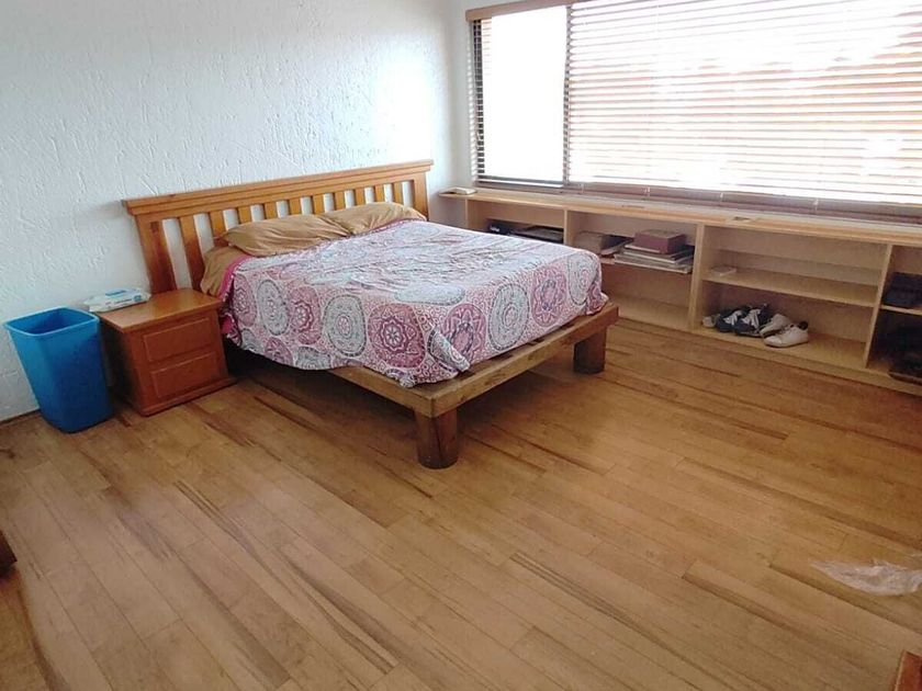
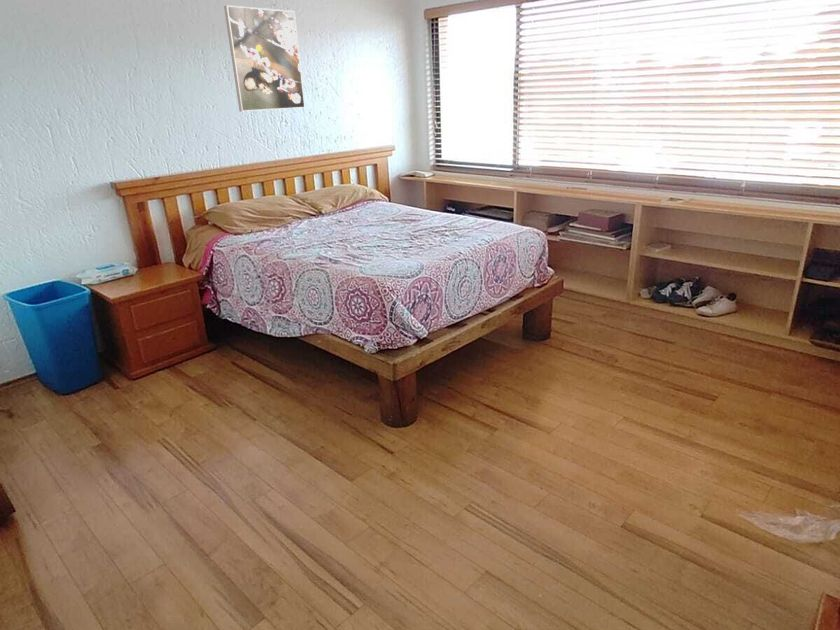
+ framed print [223,4,306,112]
